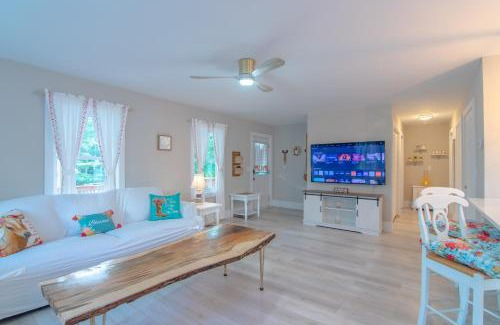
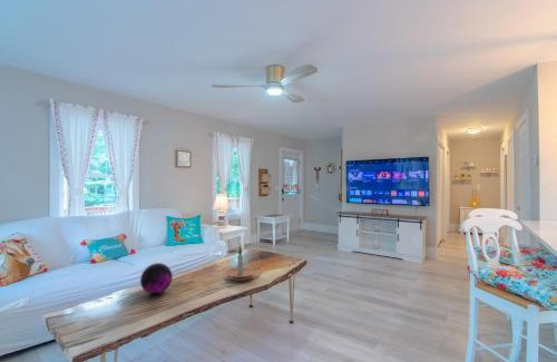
+ candle holder [224,246,255,282]
+ decorative orb [139,262,174,295]
